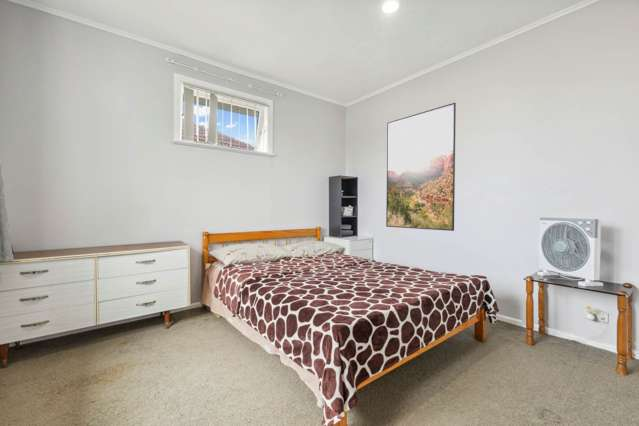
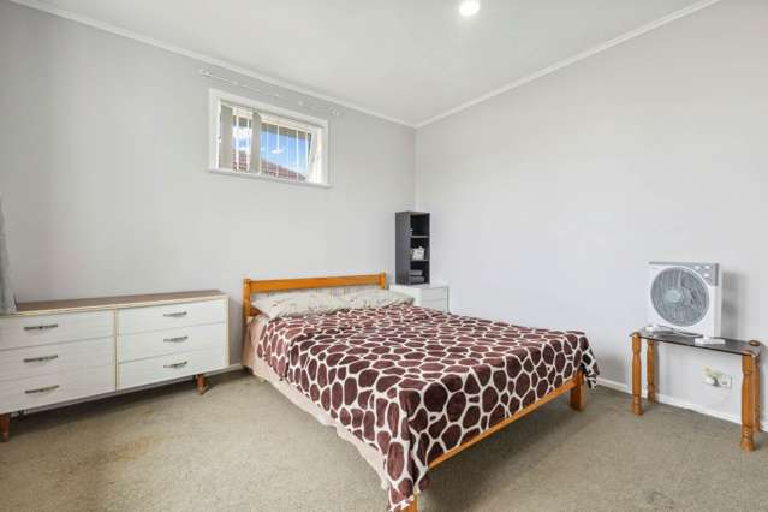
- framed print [385,102,457,232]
